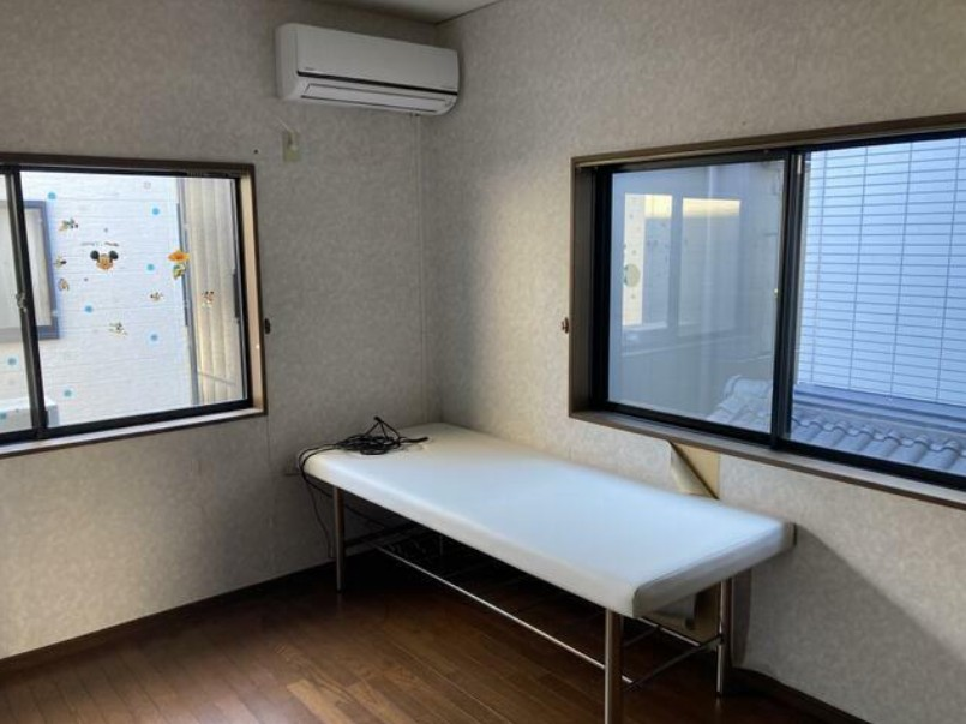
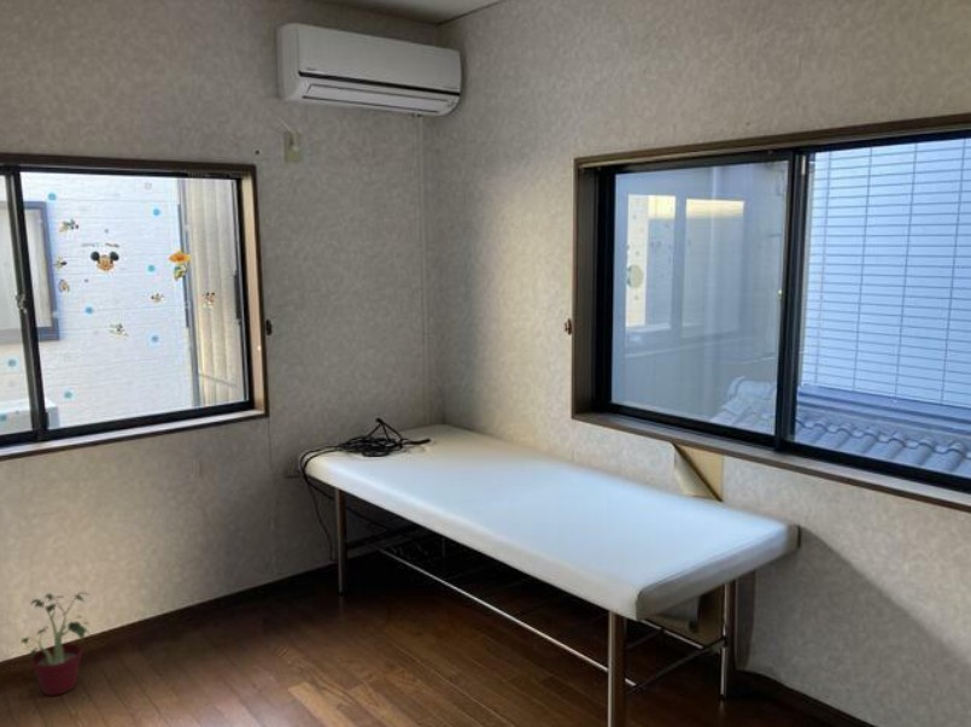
+ potted plant [19,588,92,697]
